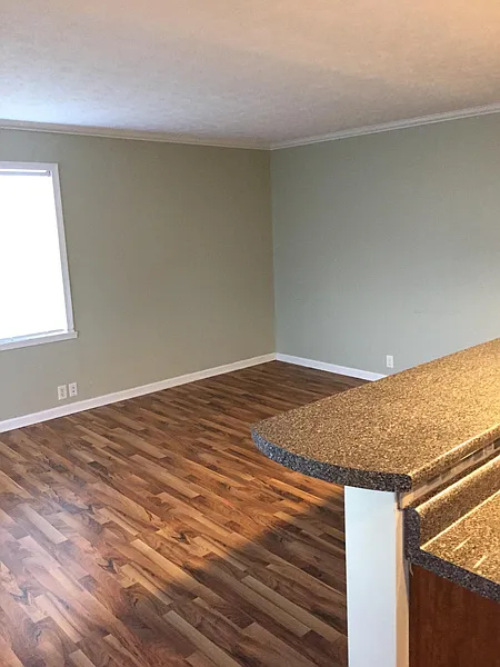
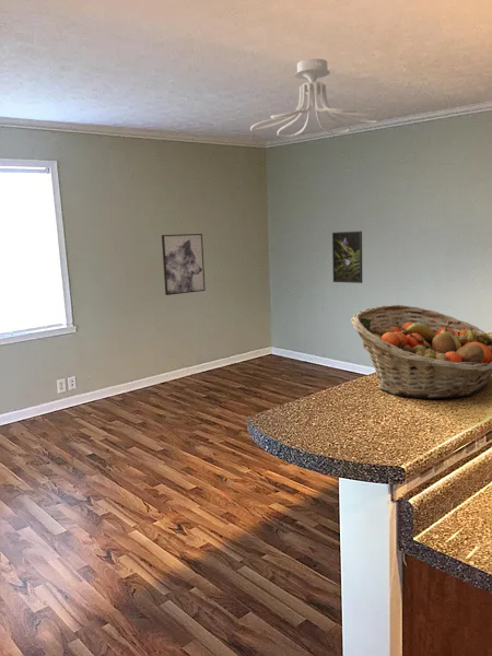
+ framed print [331,230,363,284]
+ ceiling light fixture [249,58,379,139]
+ wall art [161,233,207,296]
+ fruit basket [350,304,492,400]
